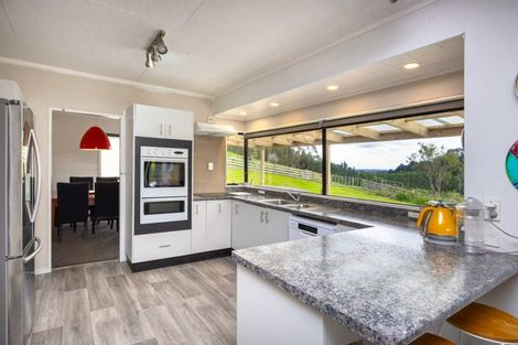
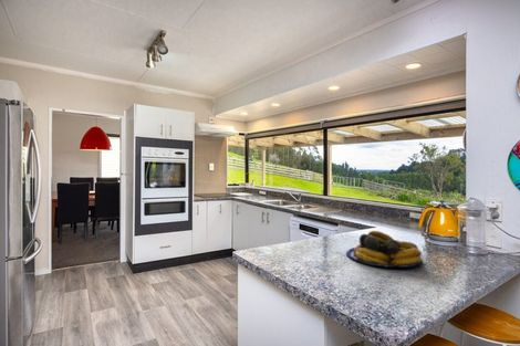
+ fruit bowl [345,230,424,269]
